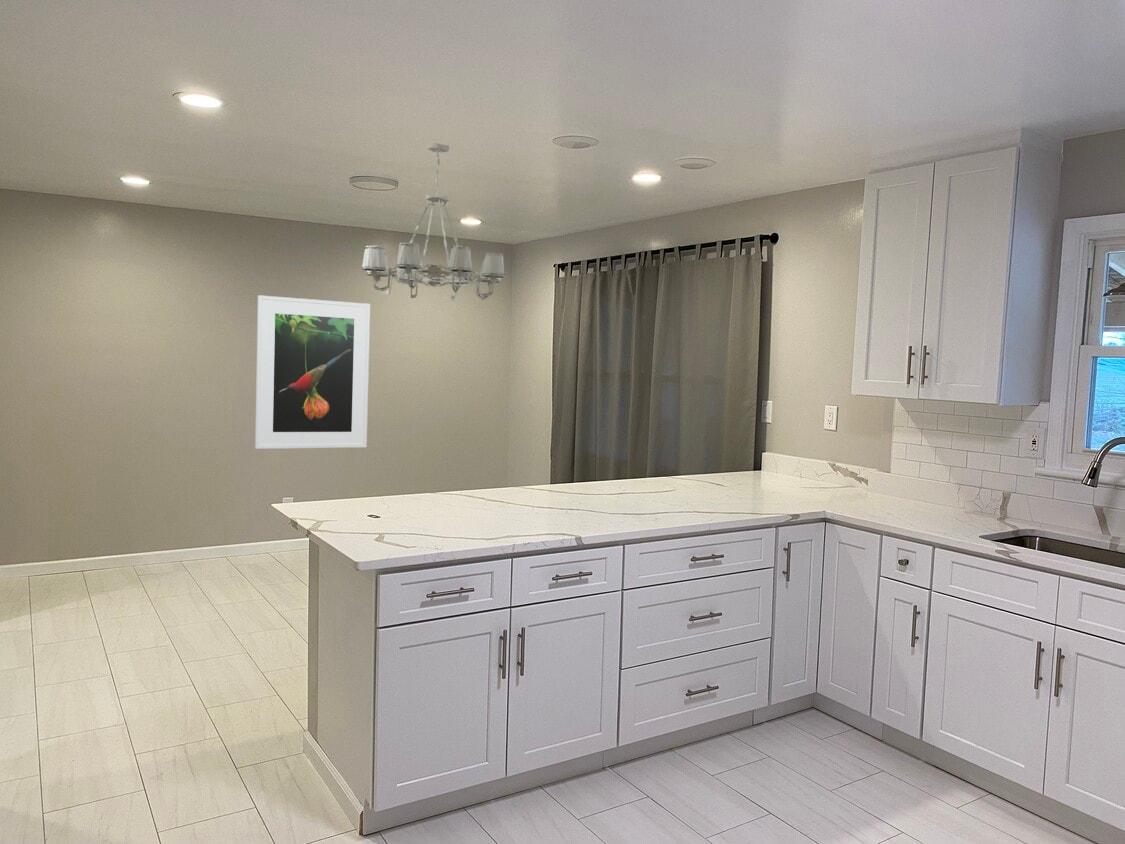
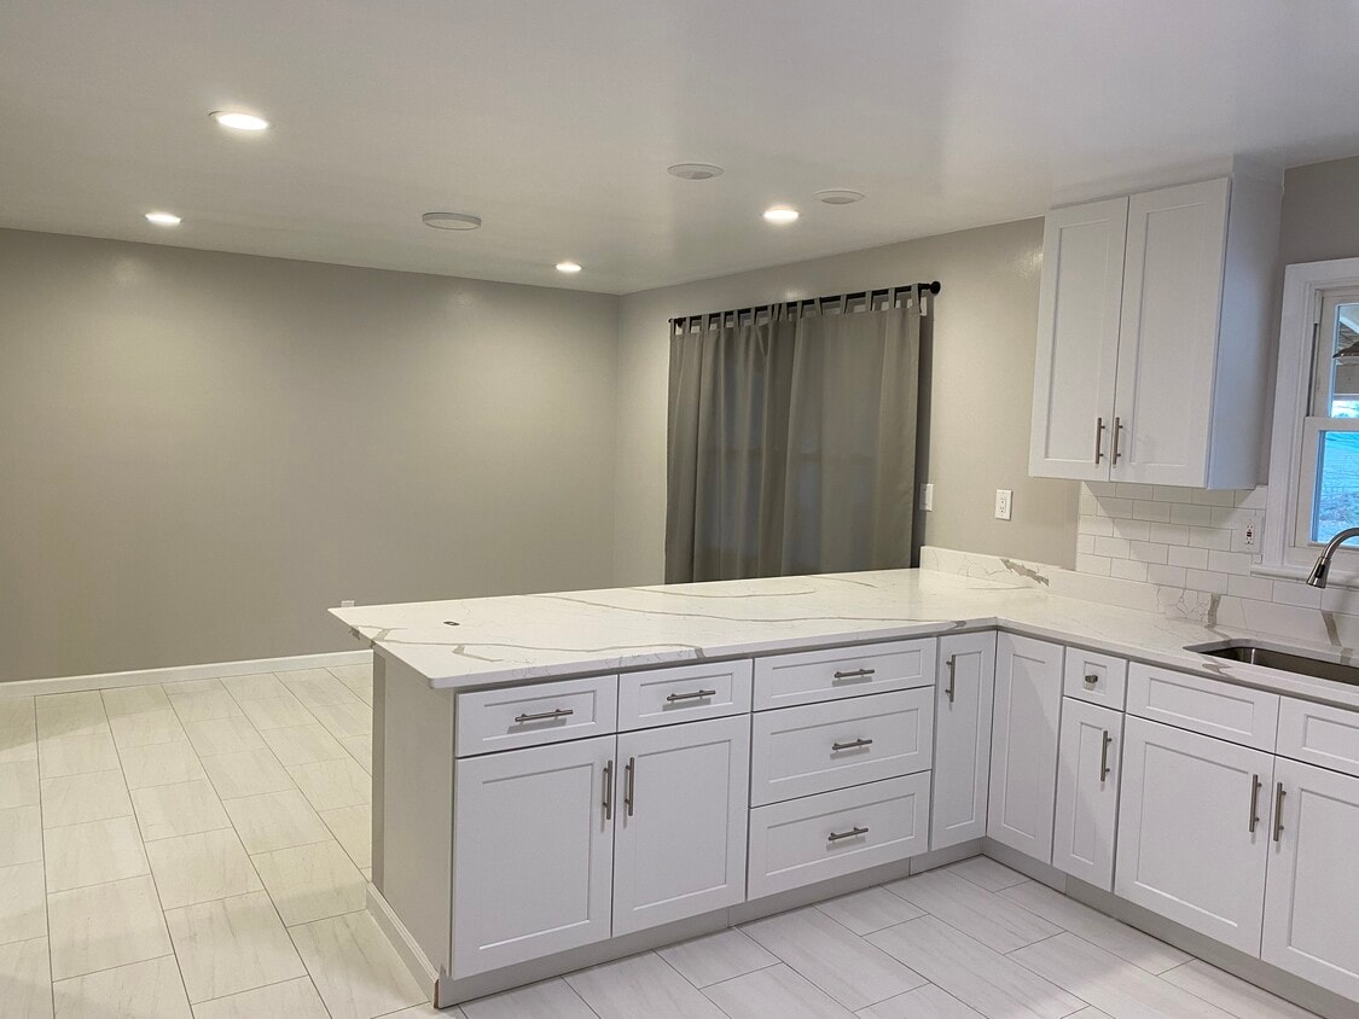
- chandelier [361,142,506,302]
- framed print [254,294,371,450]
